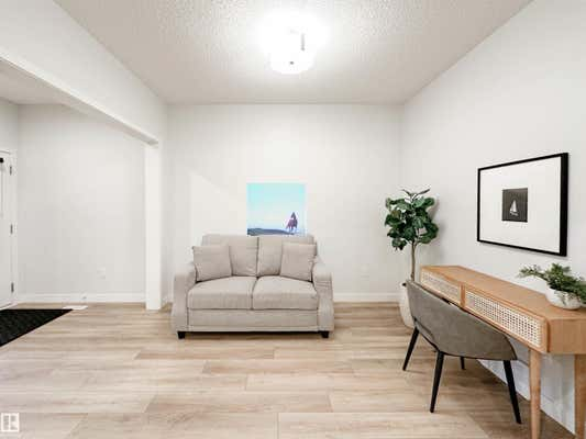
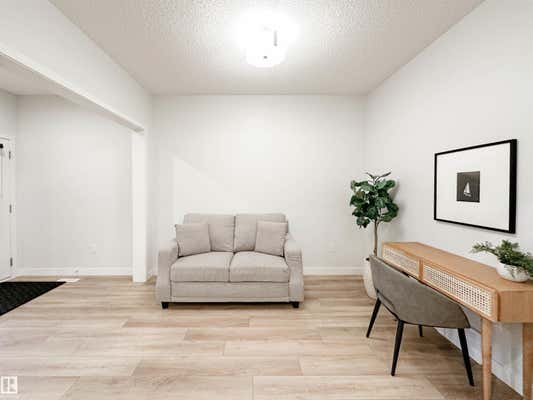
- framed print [245,181,308,236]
